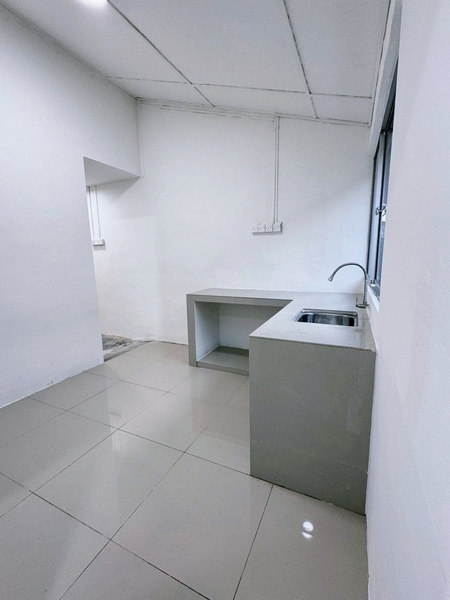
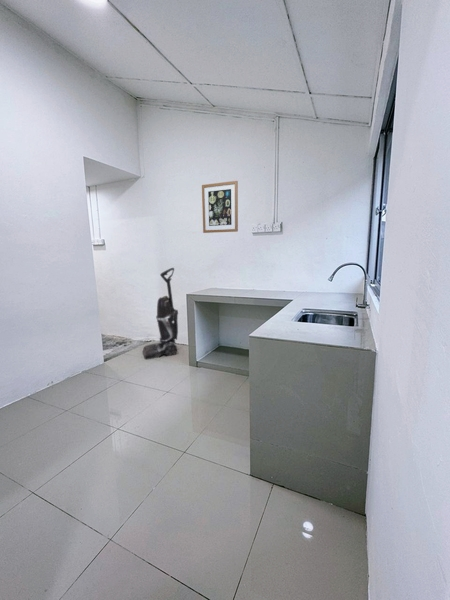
+ wall art [201,180,239,234]
+ vacuum cleaner [142,267,179,361]
